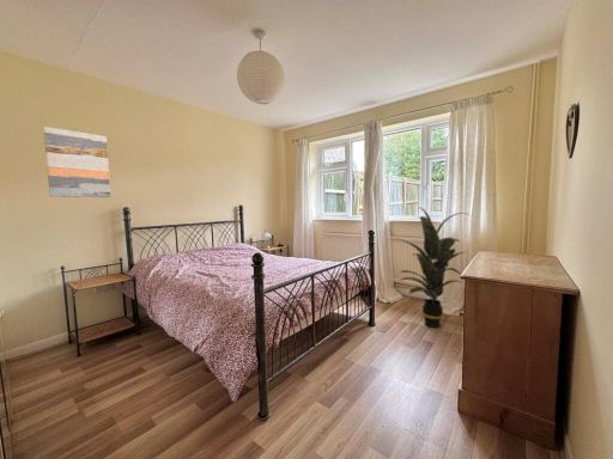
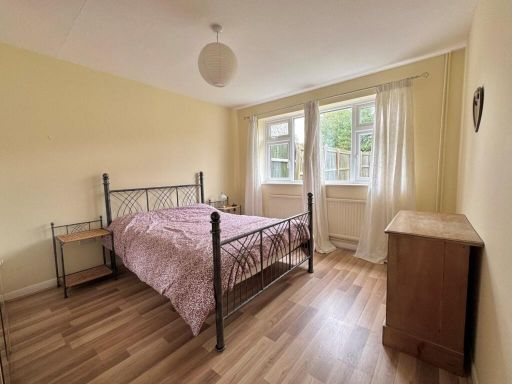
- indoor plant [387,206,472,329]
- wall art [43,126,113,198]
